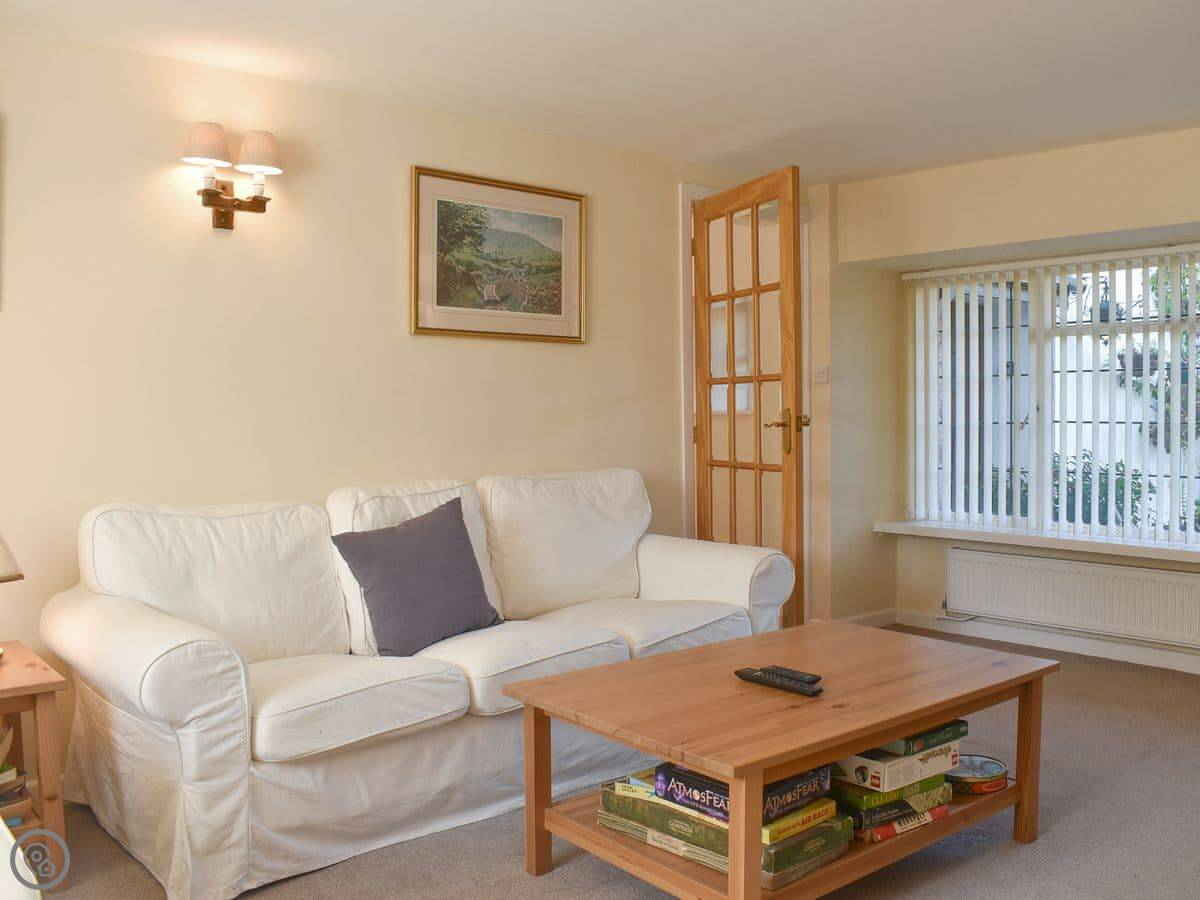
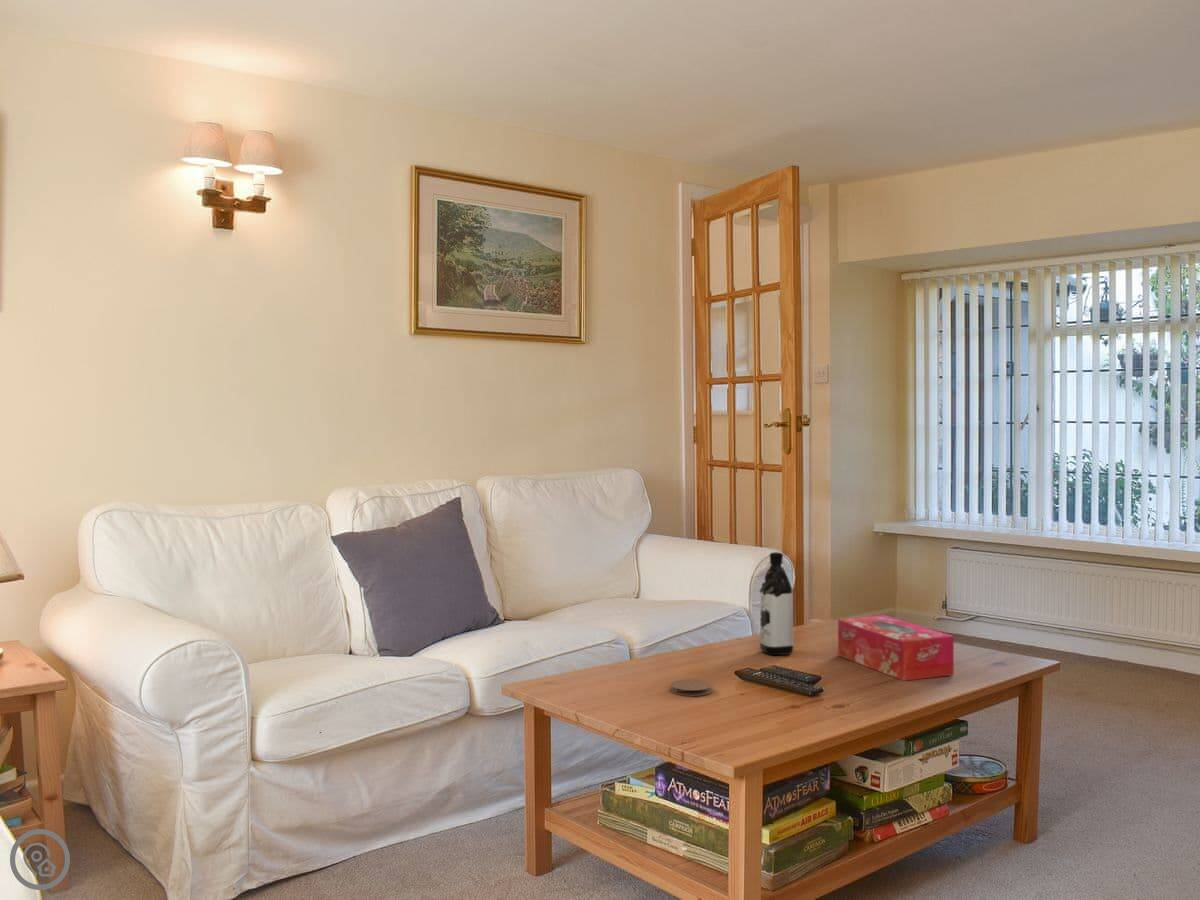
+ tissue box [837,614,955,682]
+ coaster [670,678,713,697]
+ water bottle [759,551,795,656]
